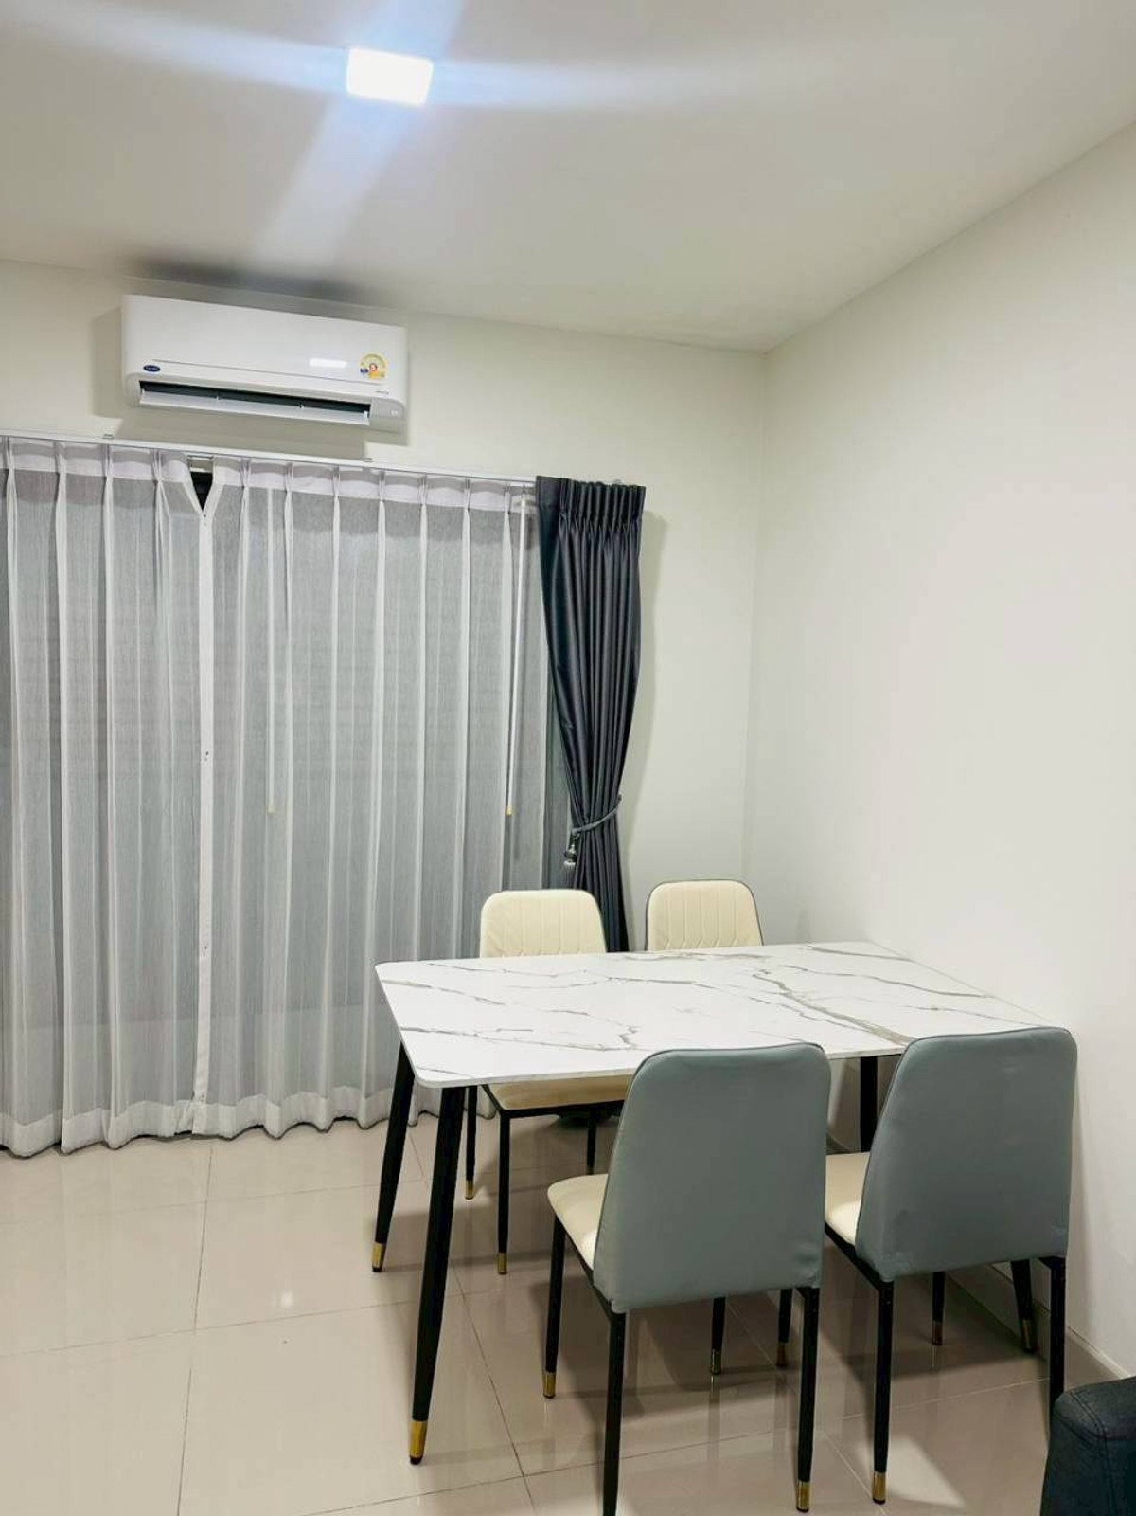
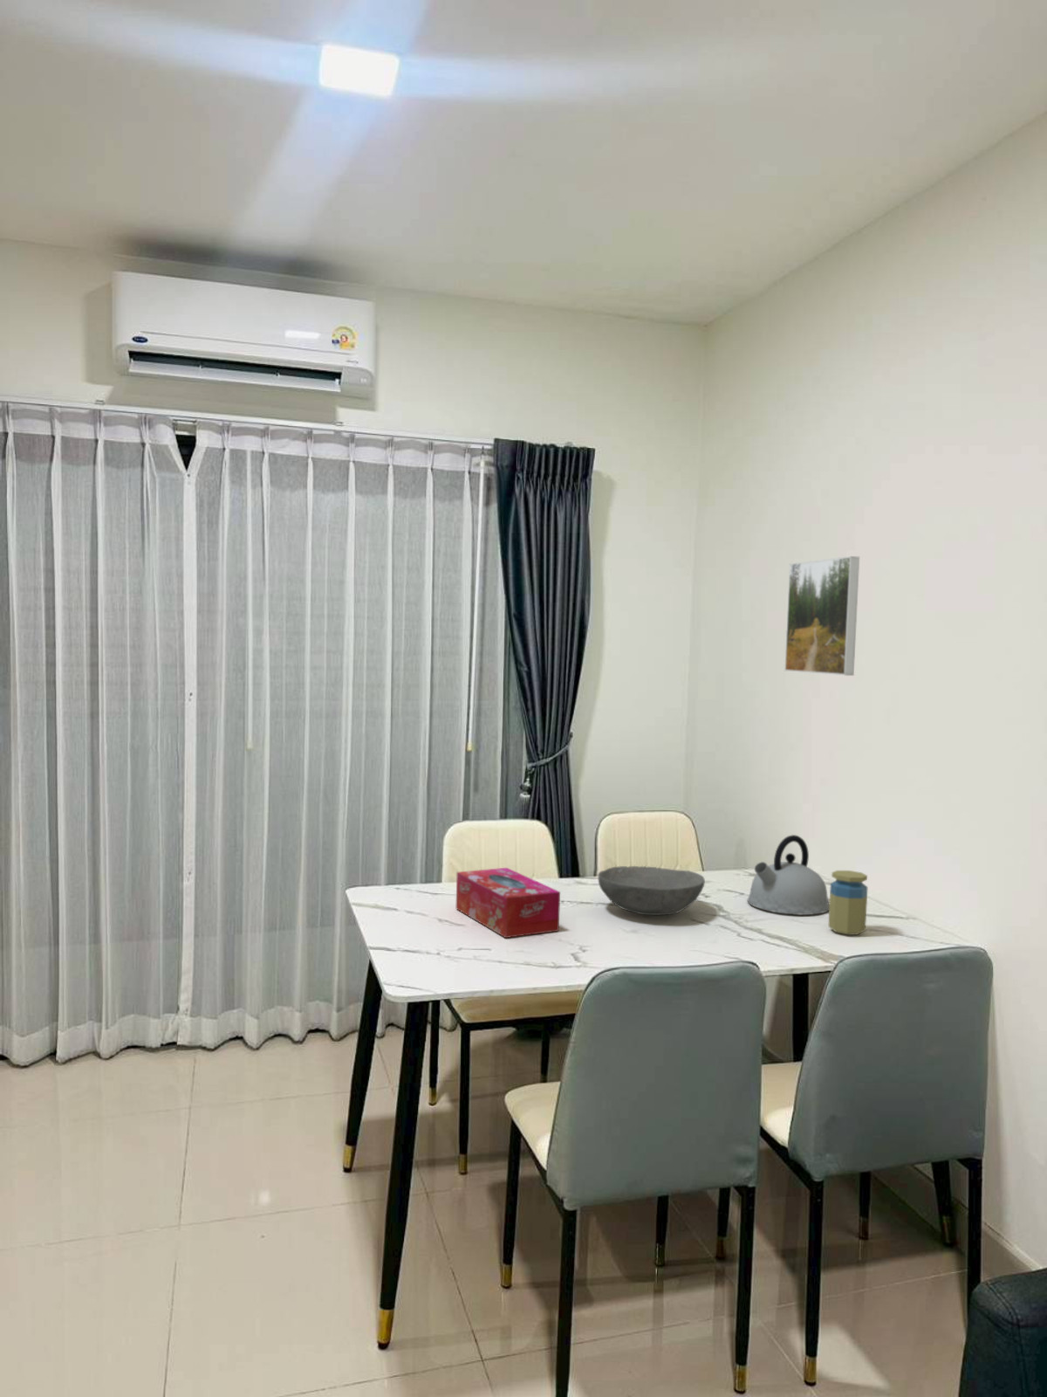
+ jar [827,870,869,936]
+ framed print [783,556,860,676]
+ tissue box [455,867,561,938]
+ kettle [746,834,829,916]
+ bowl [597,866,706,916]
